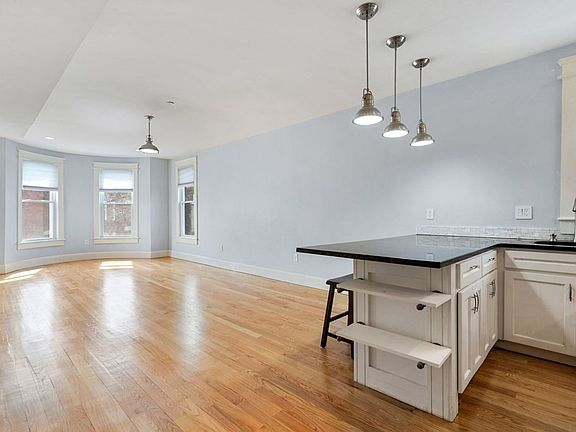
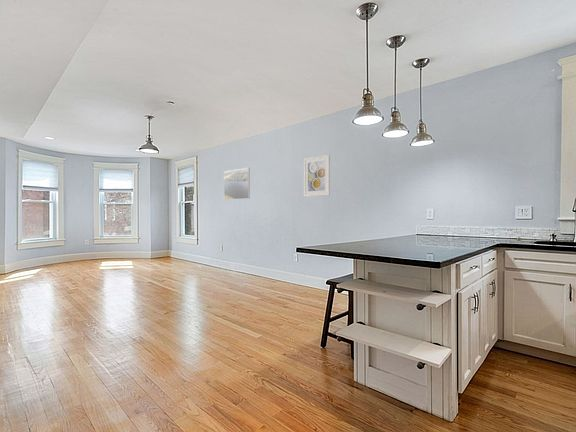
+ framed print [303,154,331,198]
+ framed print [223,167,251,201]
